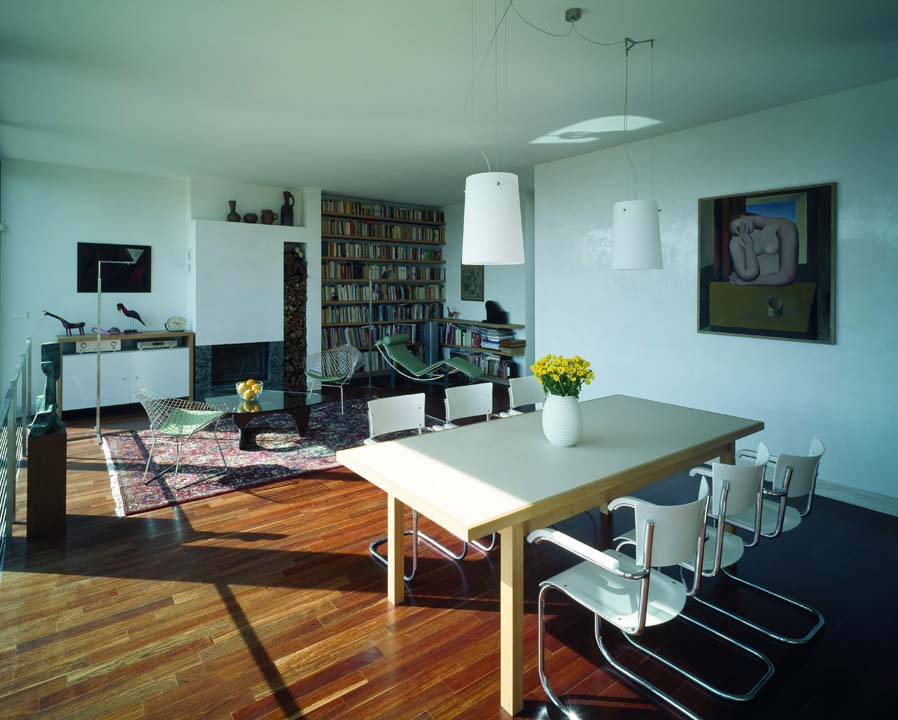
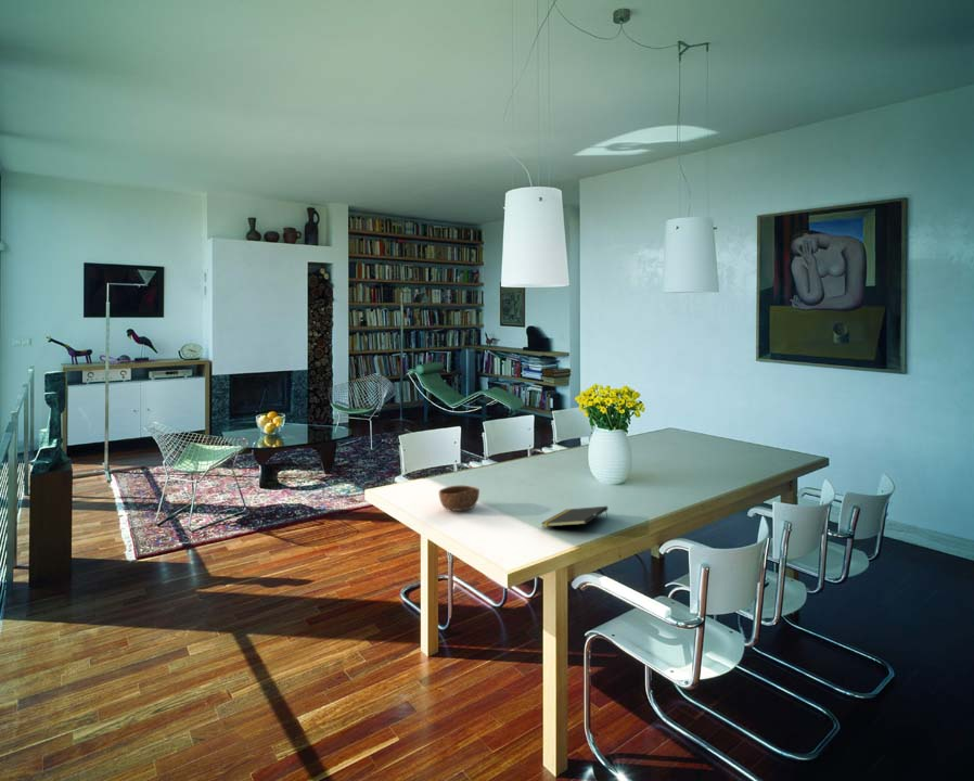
+ bowl [438,485,480,512]
+ notepad [540,505,610,528]
